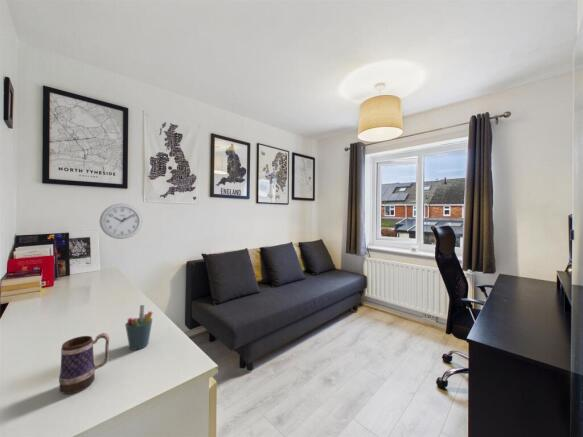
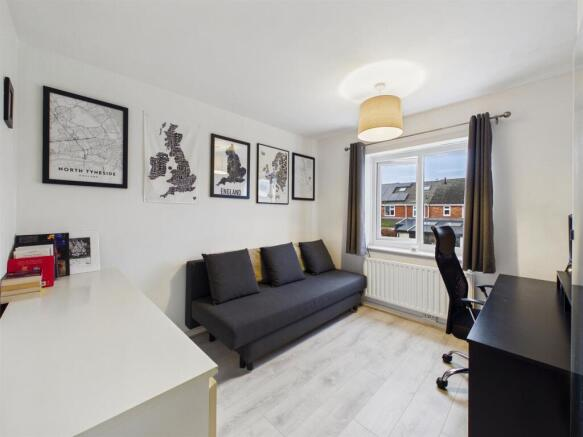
- wall clock [99,203,143,240]
- mug [58,332,110,395]
- pen holder [124,304,154,351]
